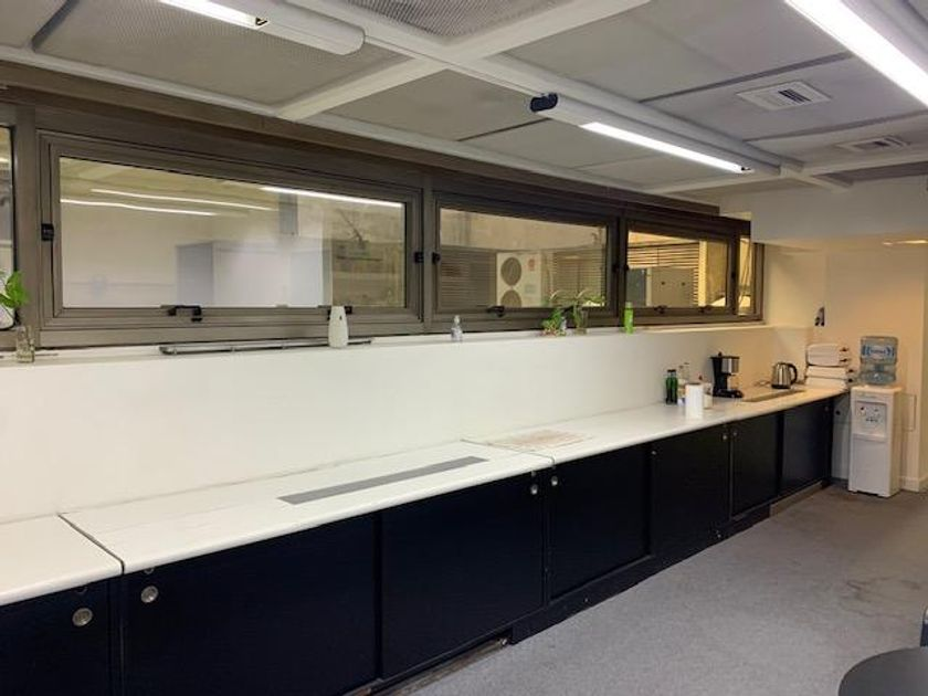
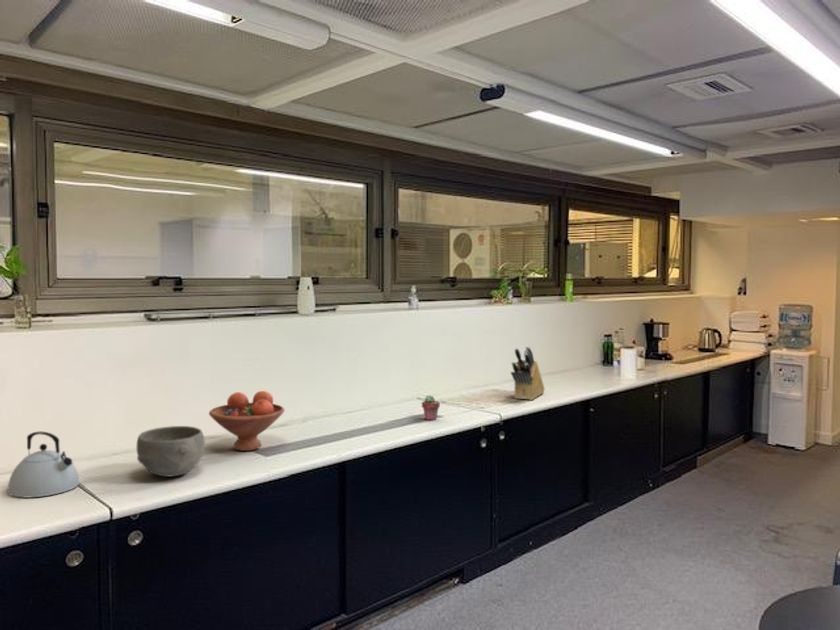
+ kettle [6,431,81,499]
+ potted succulent [421,394,441,421]
+ bowl [136,425,206,478]
+ fruit bowl [208,390,285,452]
+ knife block [510,346,545,401]
